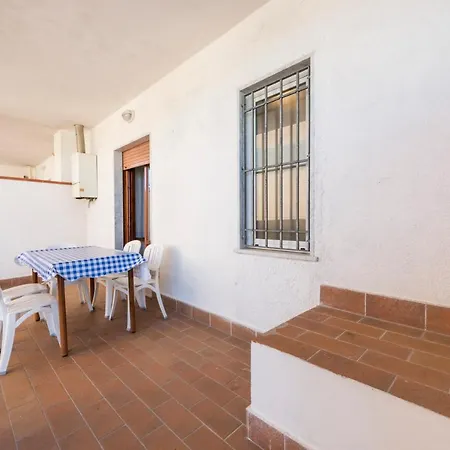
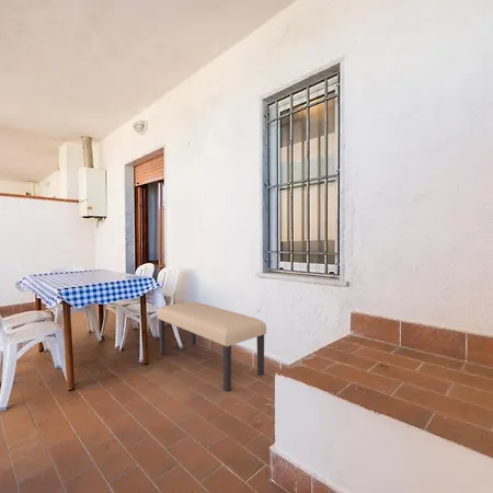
+ bench [157,300,267,392]
